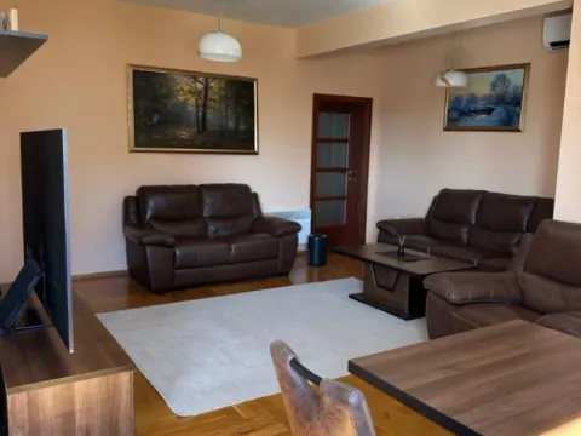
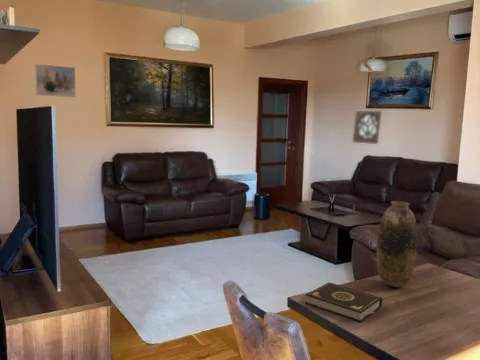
+ book [304,281,383,323]
+ vase [376,200,418,288]
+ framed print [34,63,77,98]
+ wall ornament [352,110,383,145]
